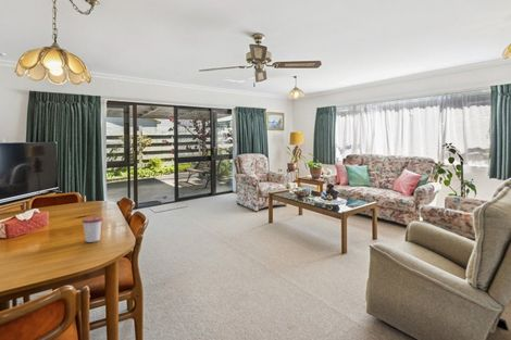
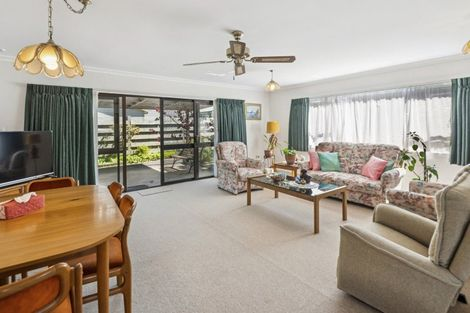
- cup [80,213,103,243]
